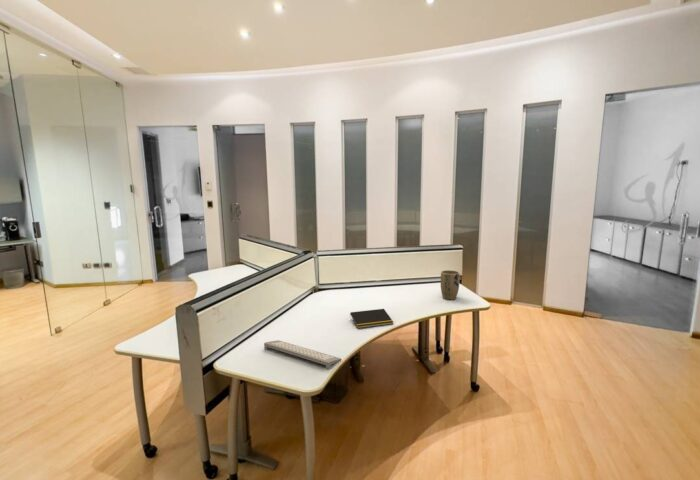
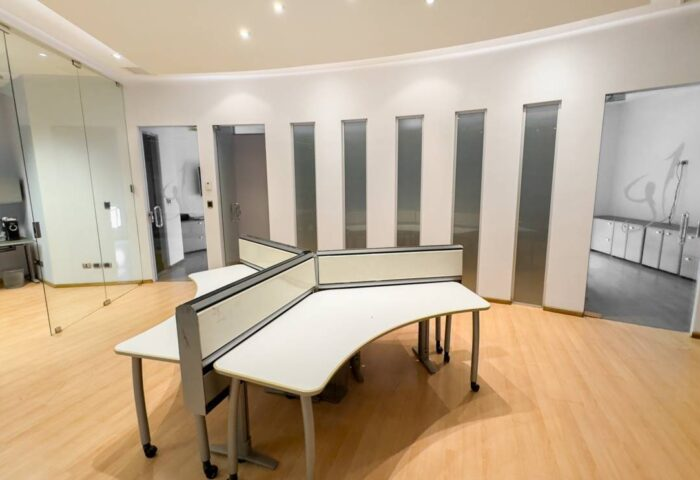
- plant pot [440,269,461,301]
- computer keyboard [263,339,342,370]
- notepad [349,308,394,329]
